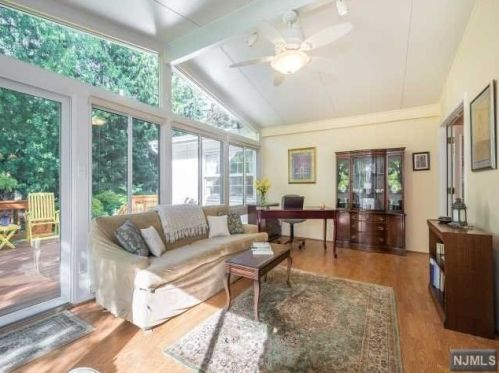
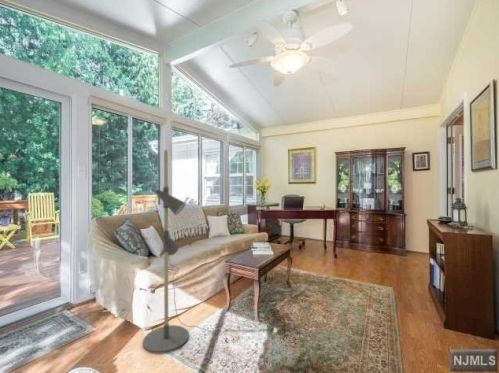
+ floor lamp [142,149,275,353]
